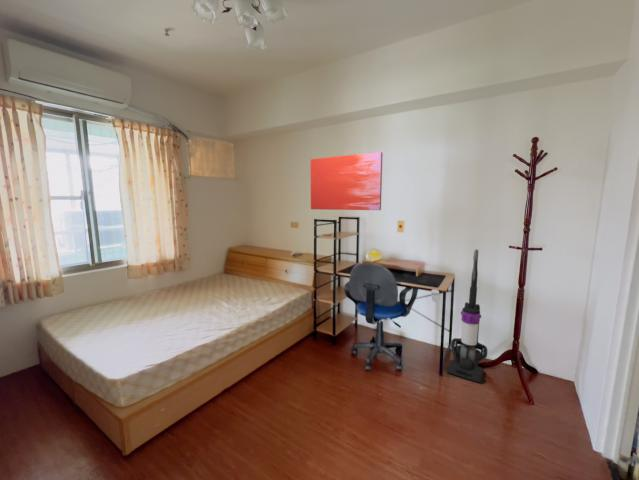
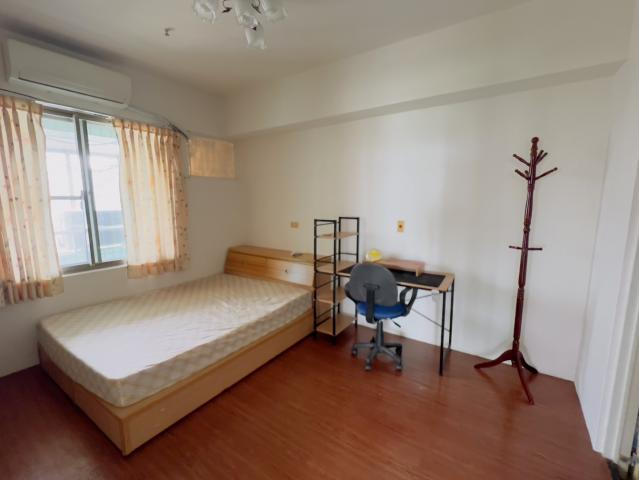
- vacuum cleaner [445,249,488,384]
- wall art [310,151,383,211]
